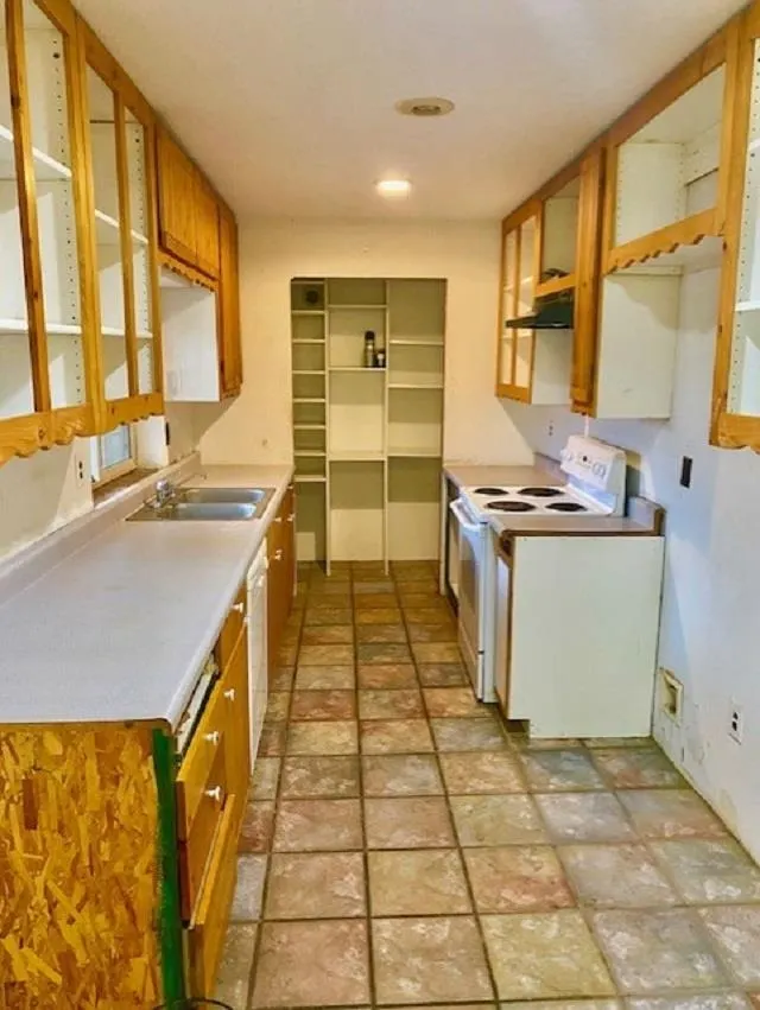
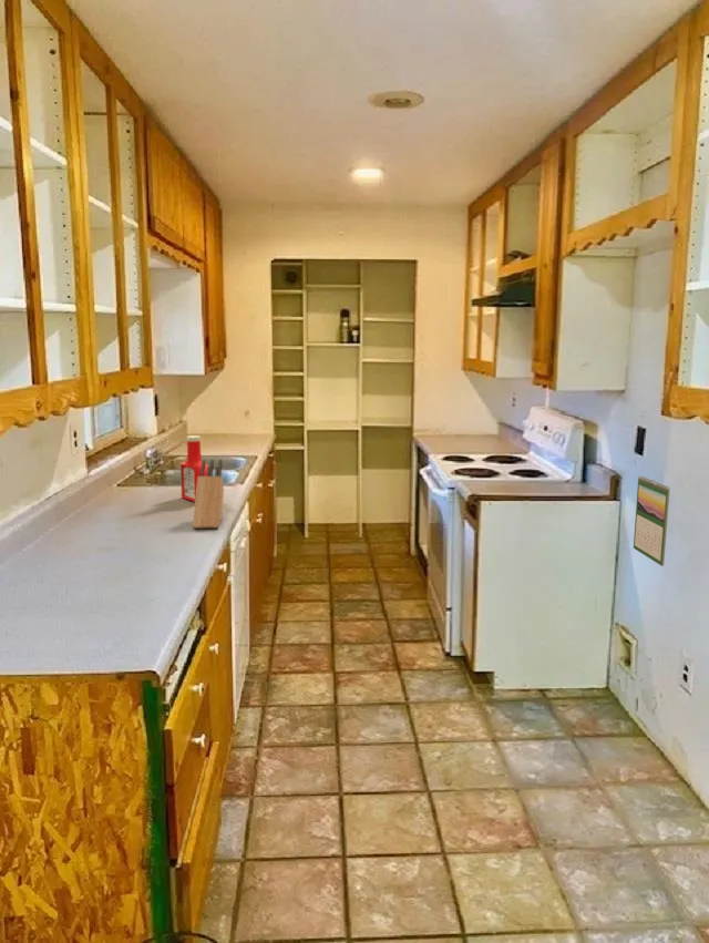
+ soap bottle [179,434,209,503]
+ knife block [192,459,225,530]
+ calendar [633,475,670,567]
